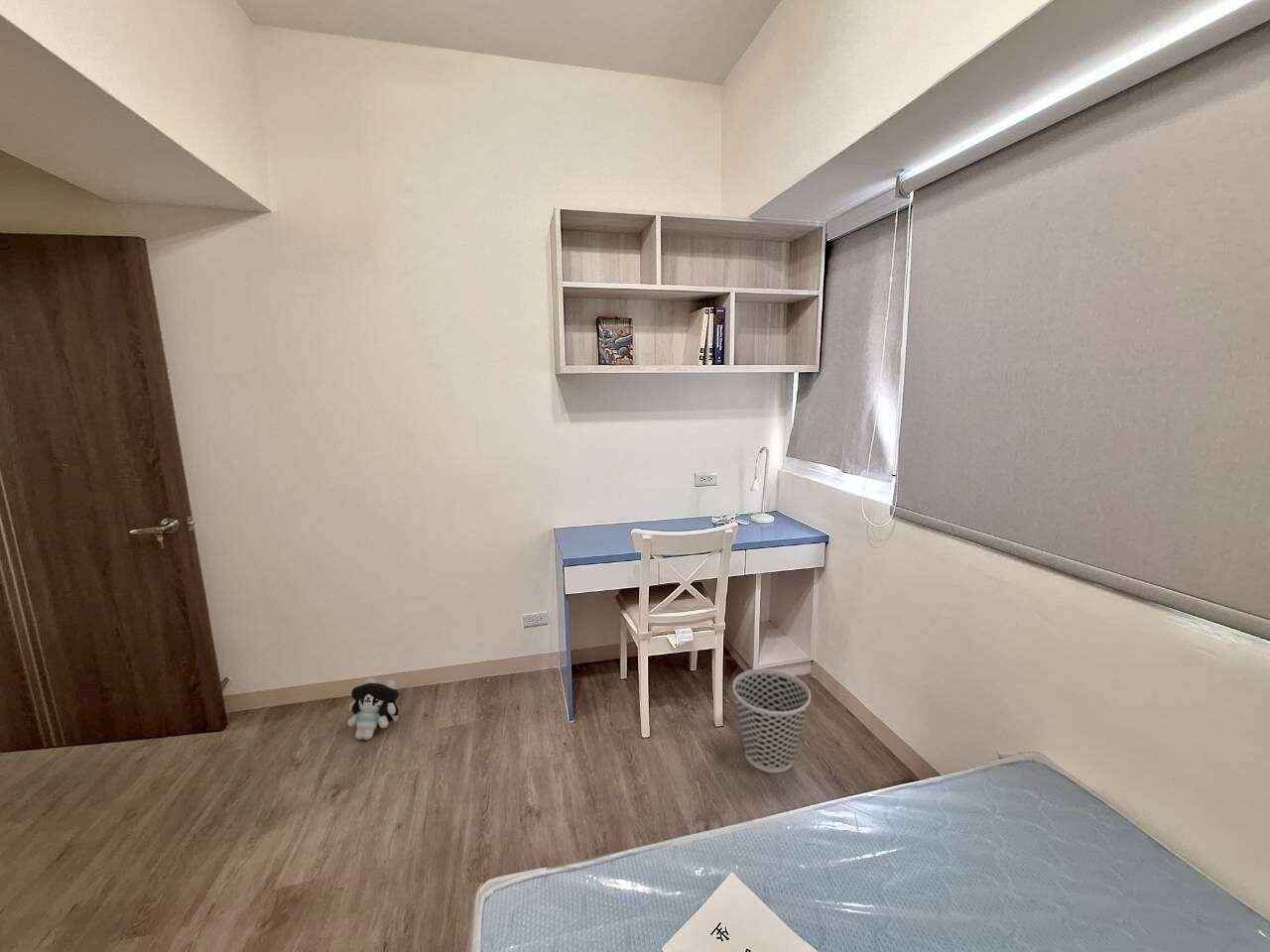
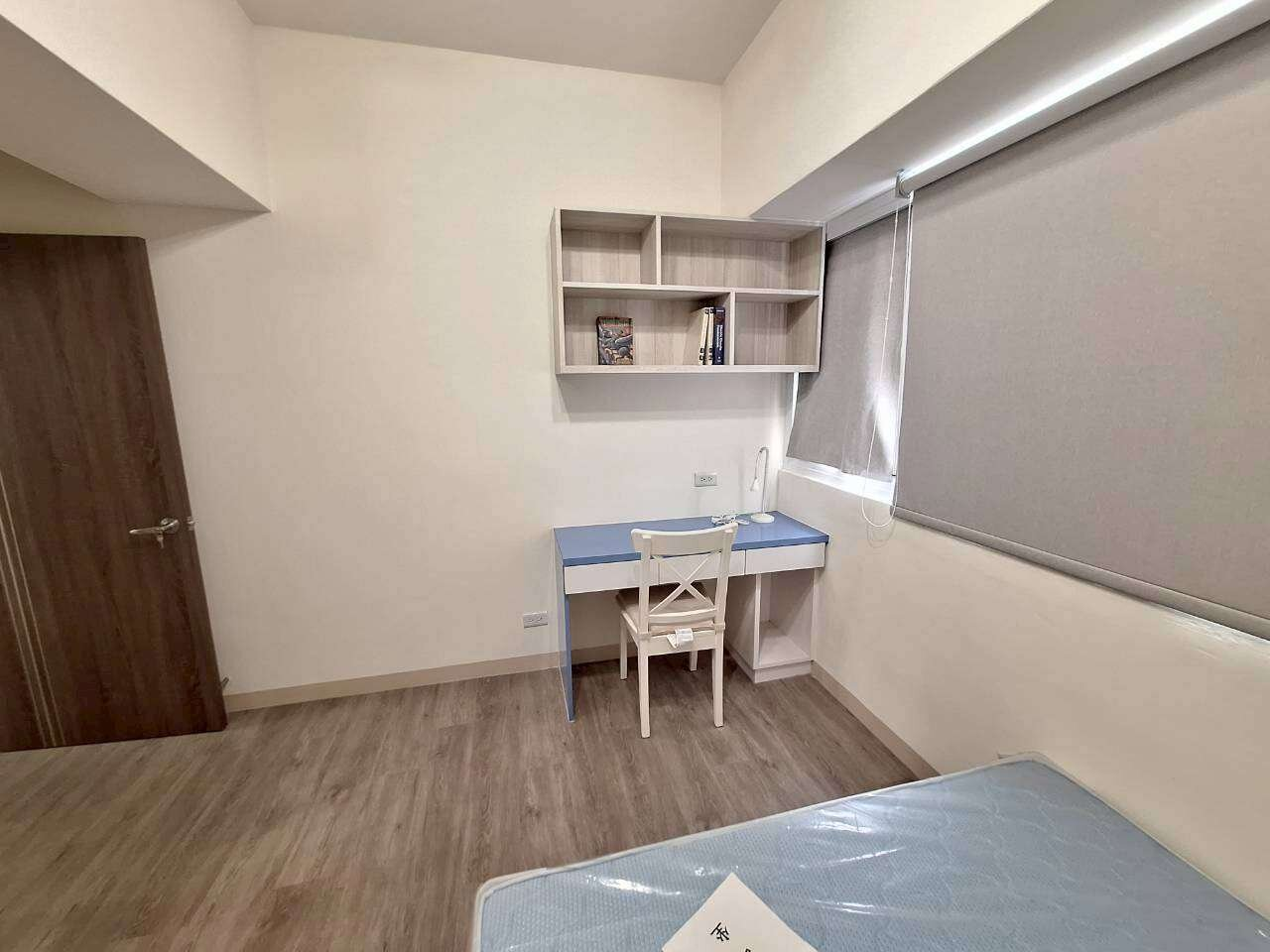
- wastebasket [732,667,812,774]
- plush toy [346,676,400,741]
